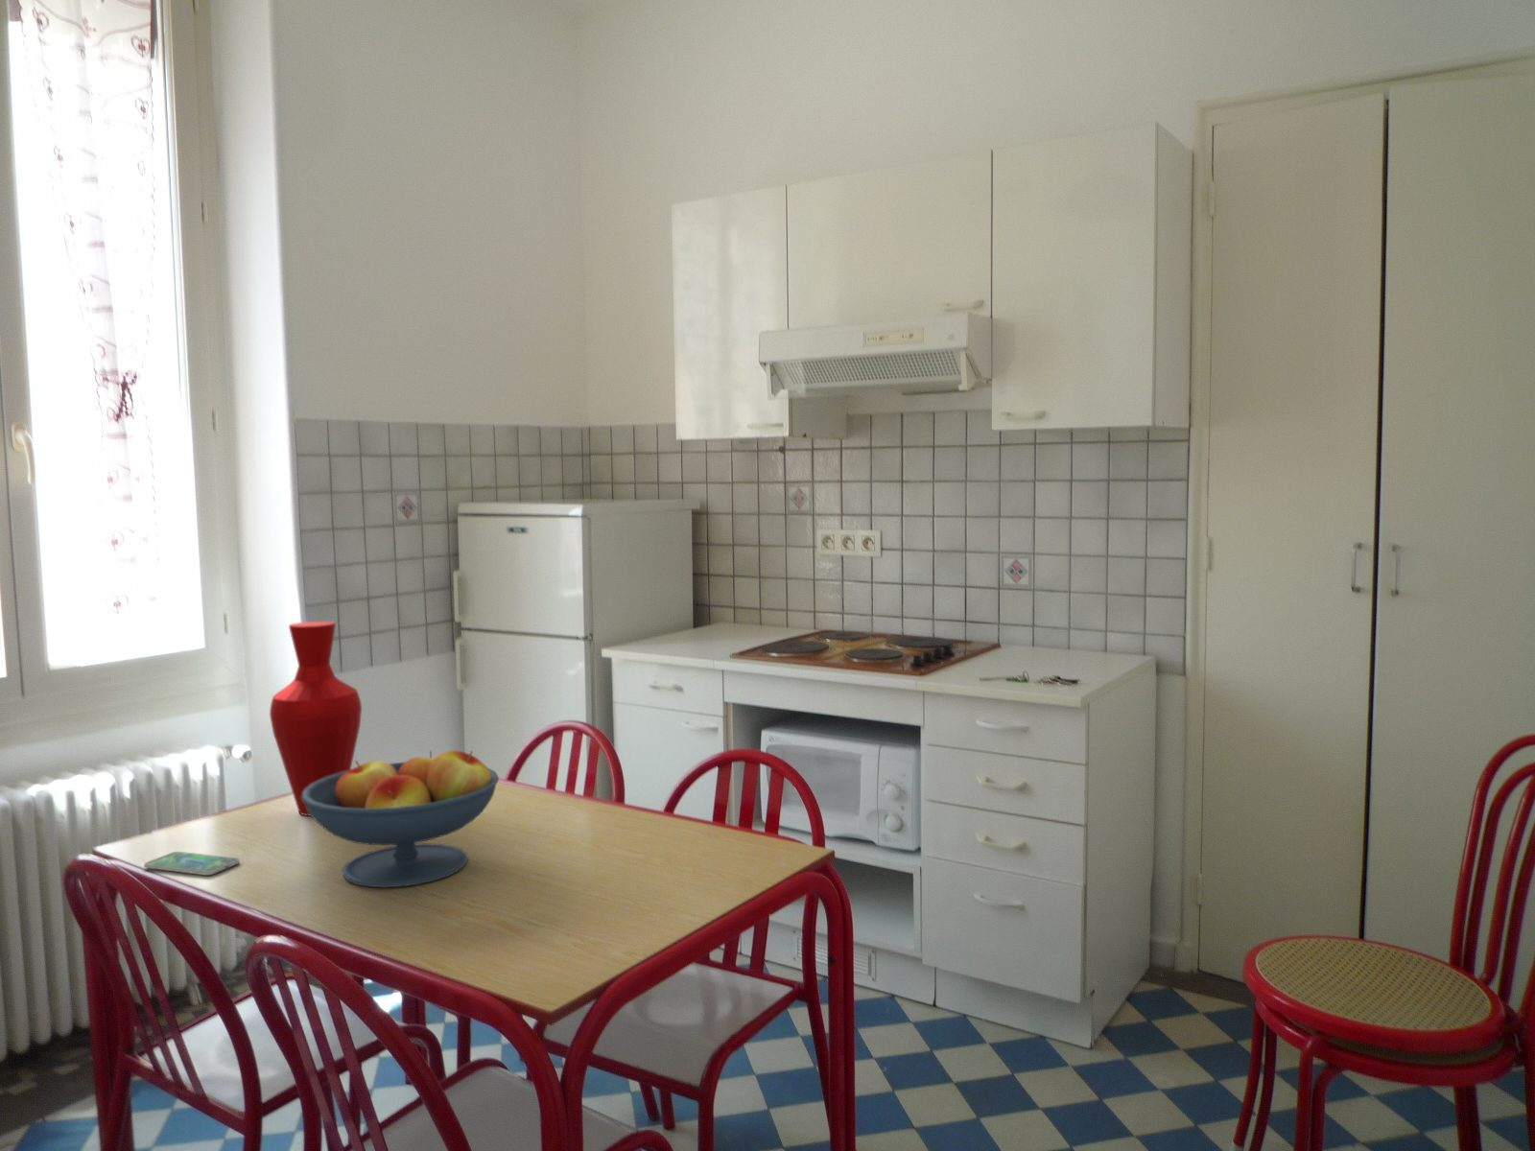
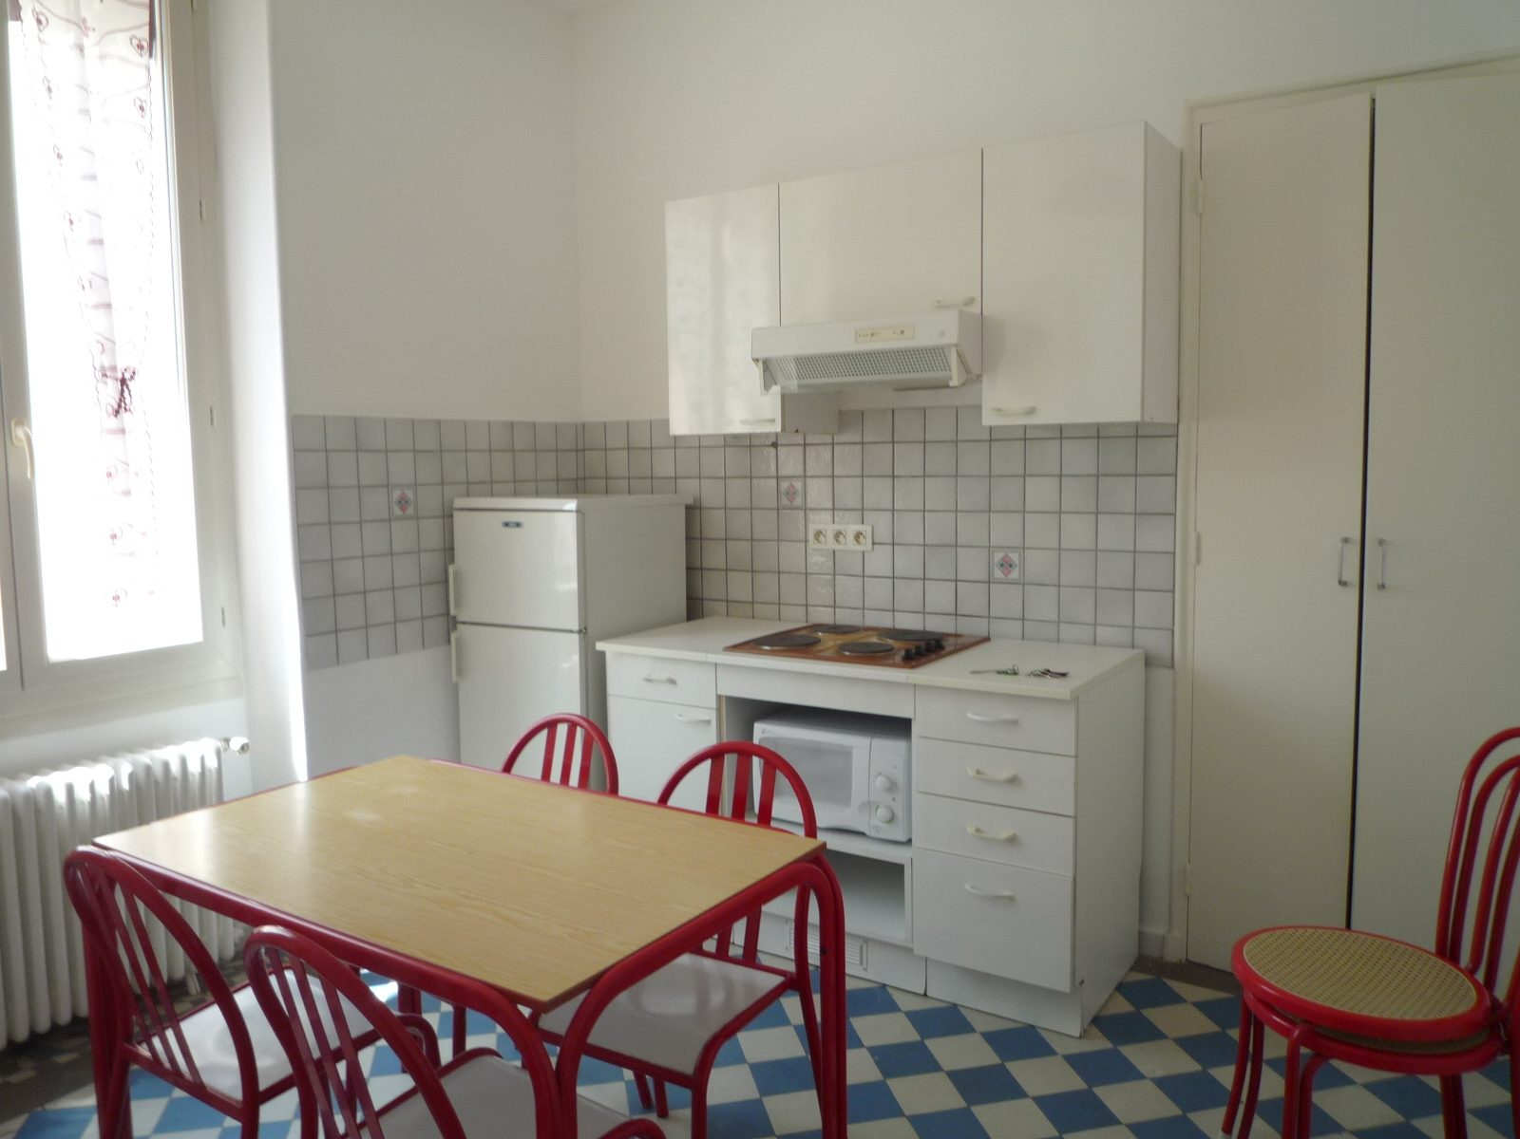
- fruit bowl [302,750,500,889]
- smartphone [143,851,241,875]
- vase [268,620,363,817]
